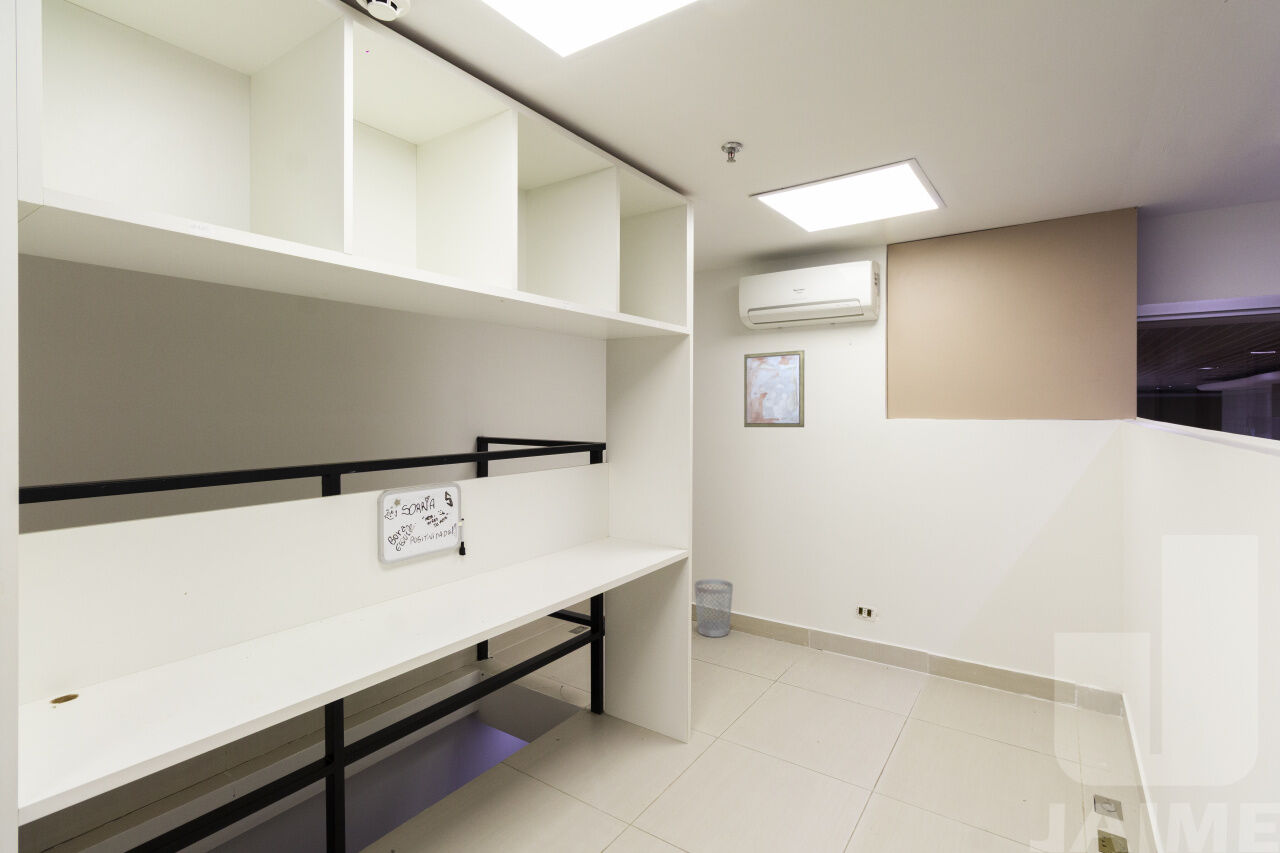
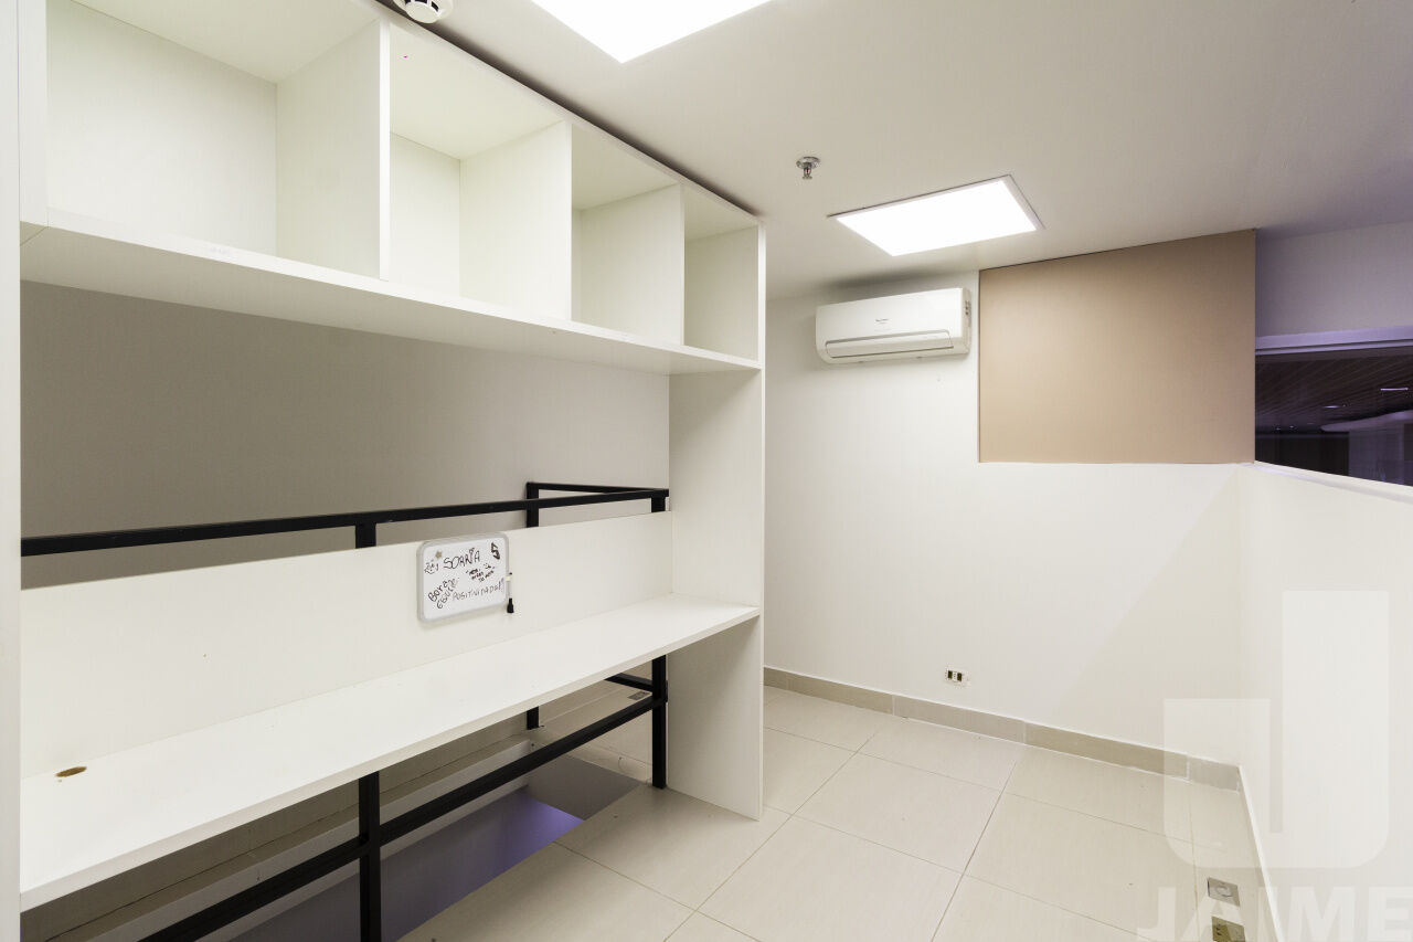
- wall art [743,349,805,428]
- wastebasket [693,578,734,638]
